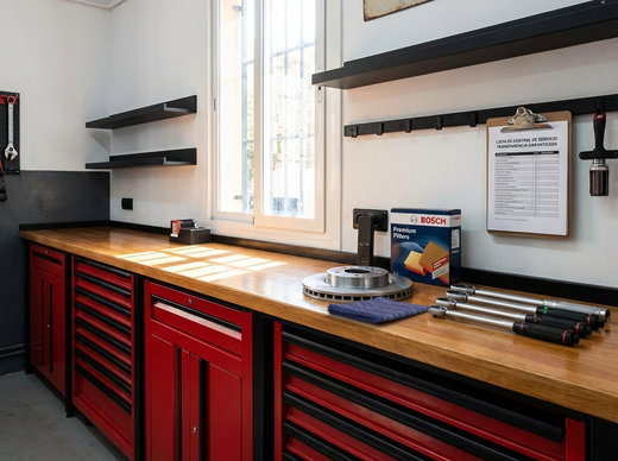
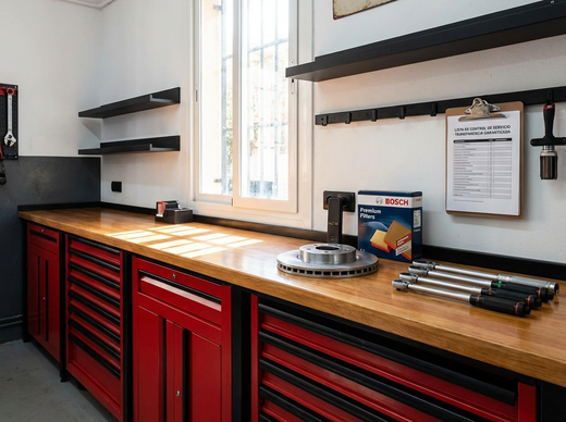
- dish towel [326,296,431,324]
